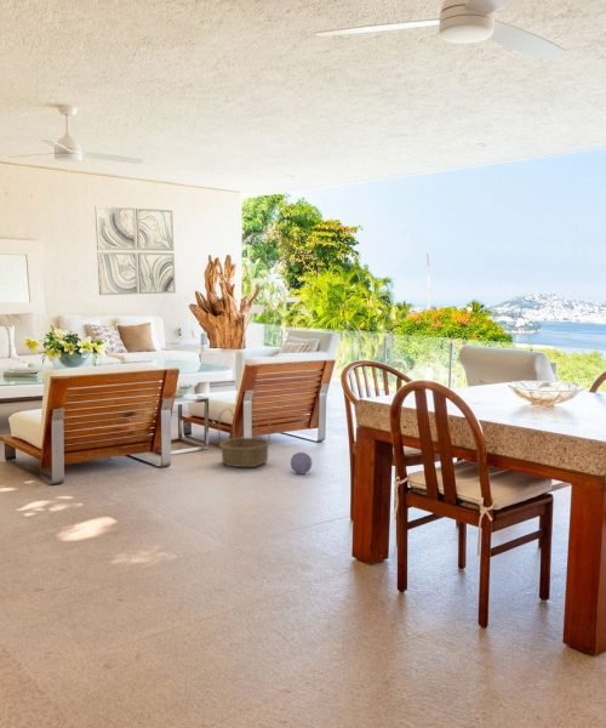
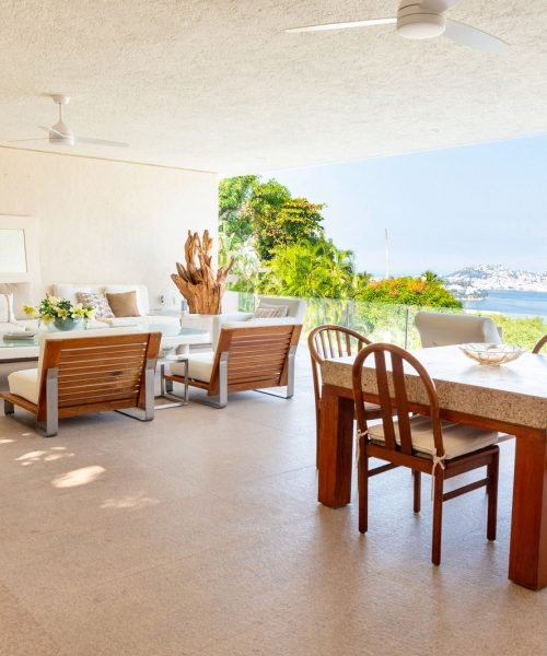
- wall art [95,205,177,296]
- decorative ball [290,451,313,476]
- basket [217,408,271,468]
